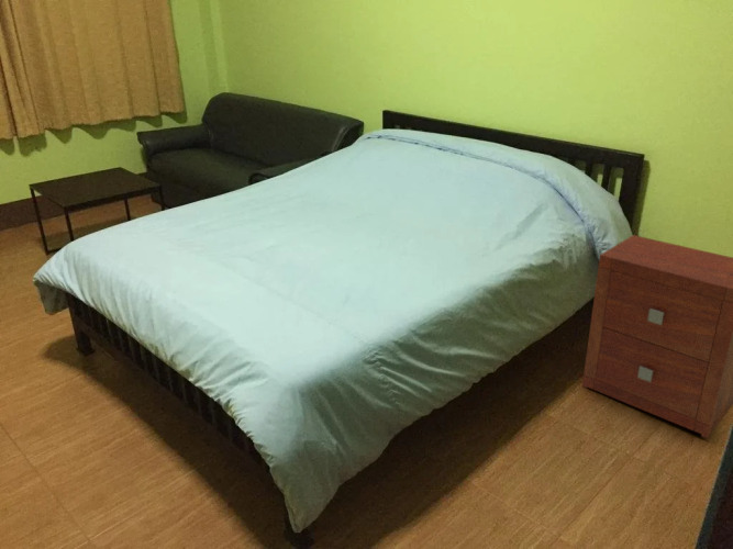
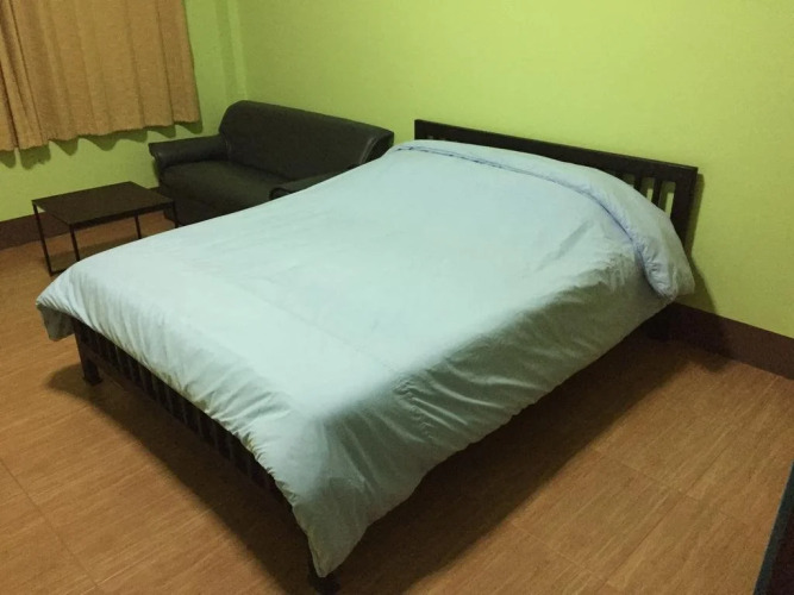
- nightstand [581,234,733,439]
